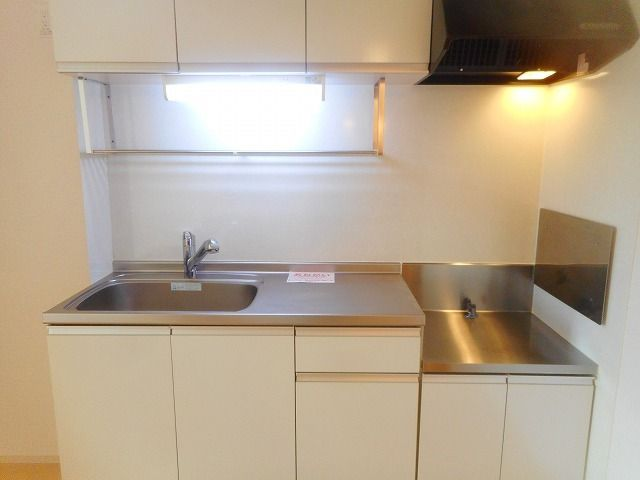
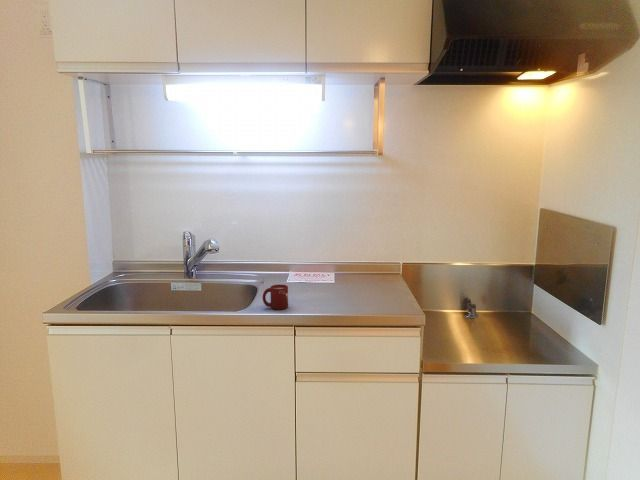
+ cup [262,284,289,311]
